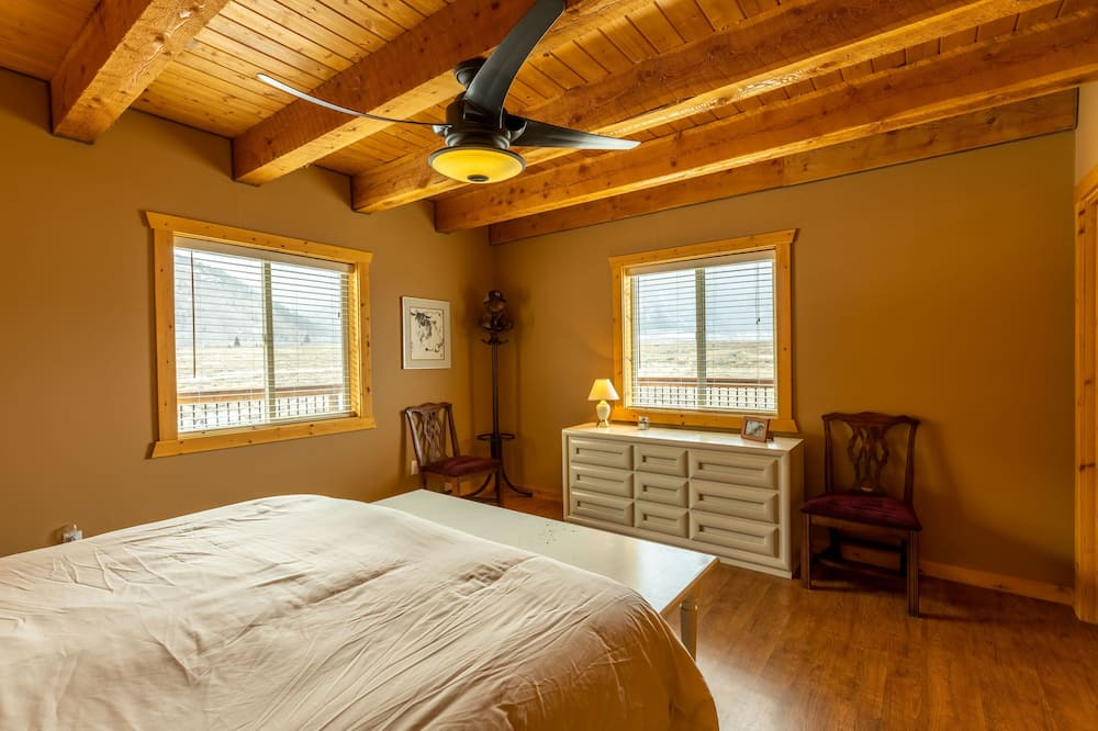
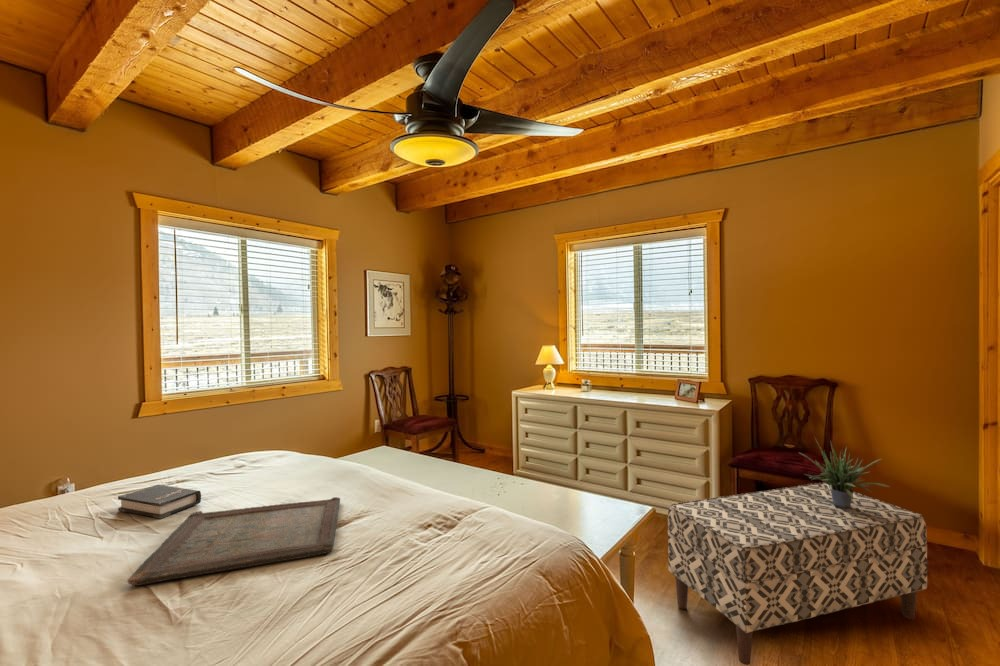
+ bench [667,482,928,666]
+ potted plant [797,437,891,508]
+ serving tray [126,496,341,587]
+ hardback book [117,484,202,520]
